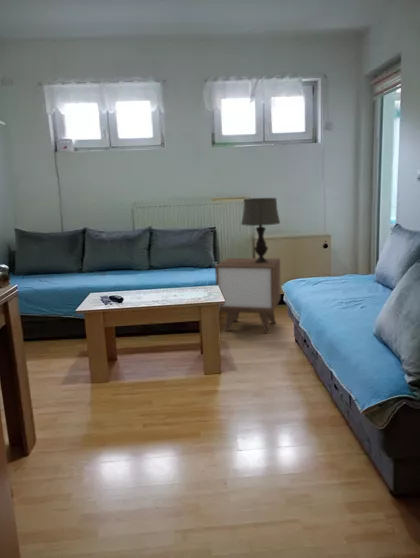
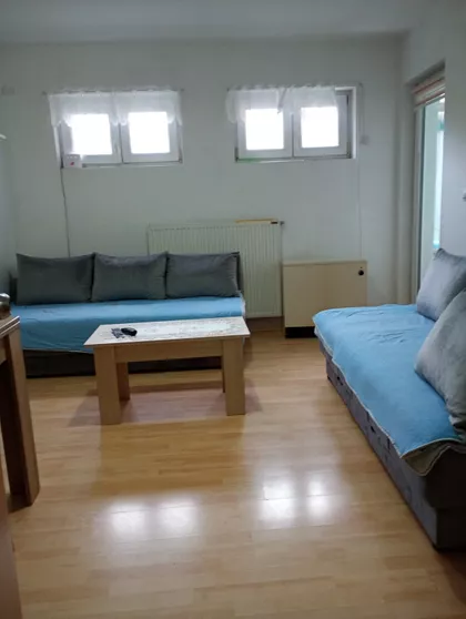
- nightstand [214,257,282,335]
- table lamp [240,197,281,263]
